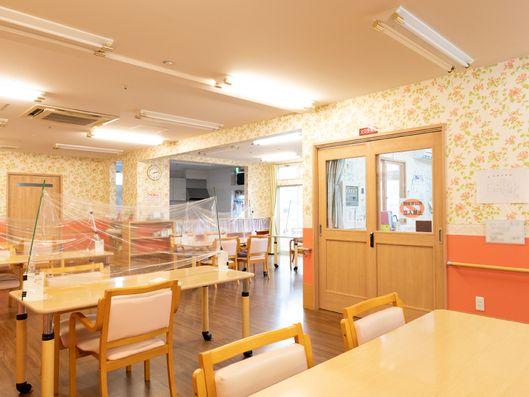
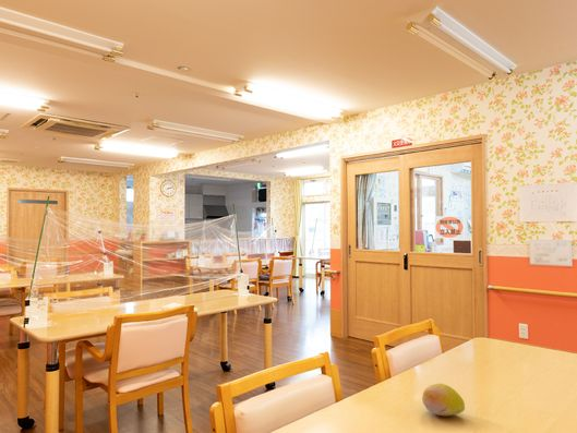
+ fruit [421,383,466,417]
